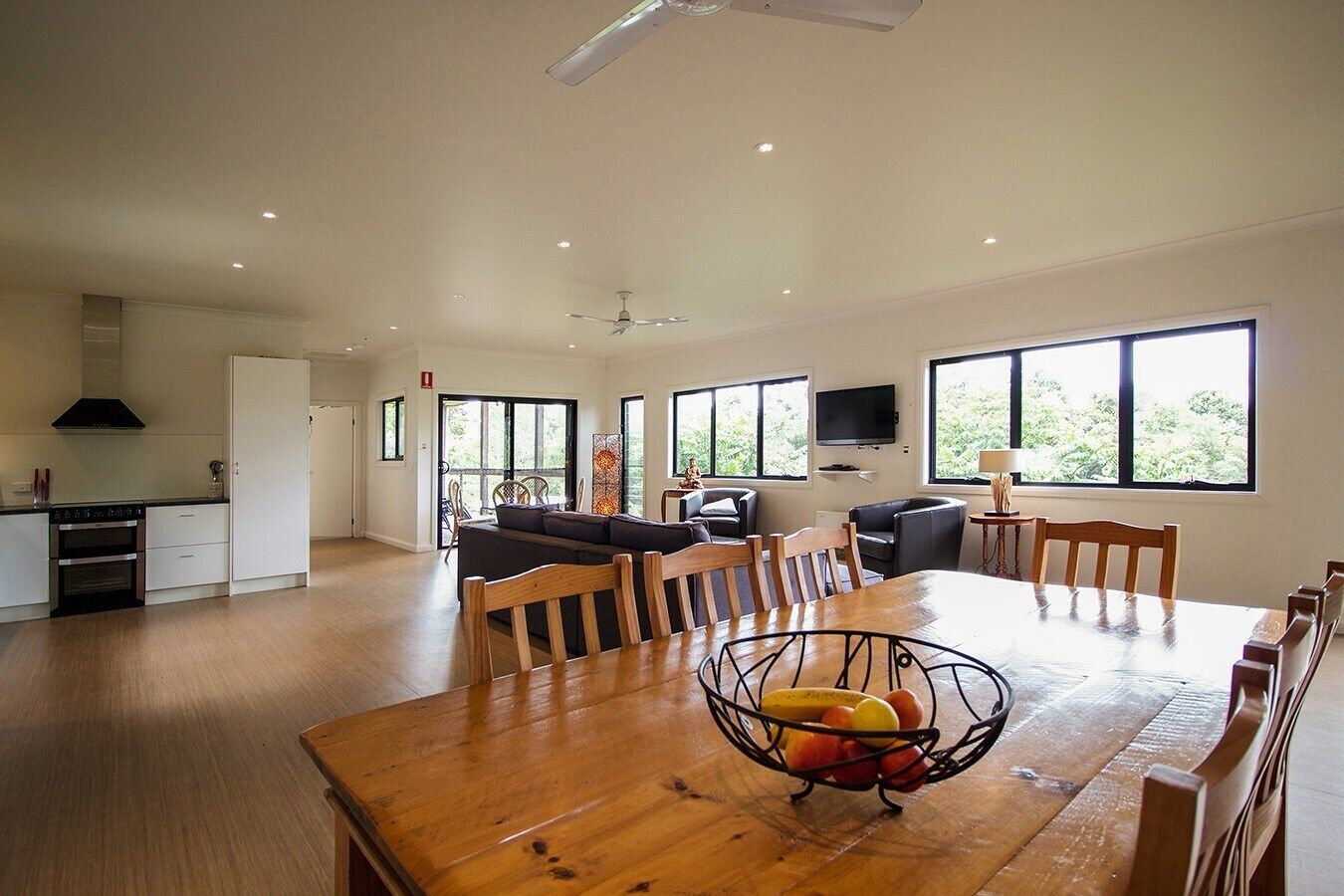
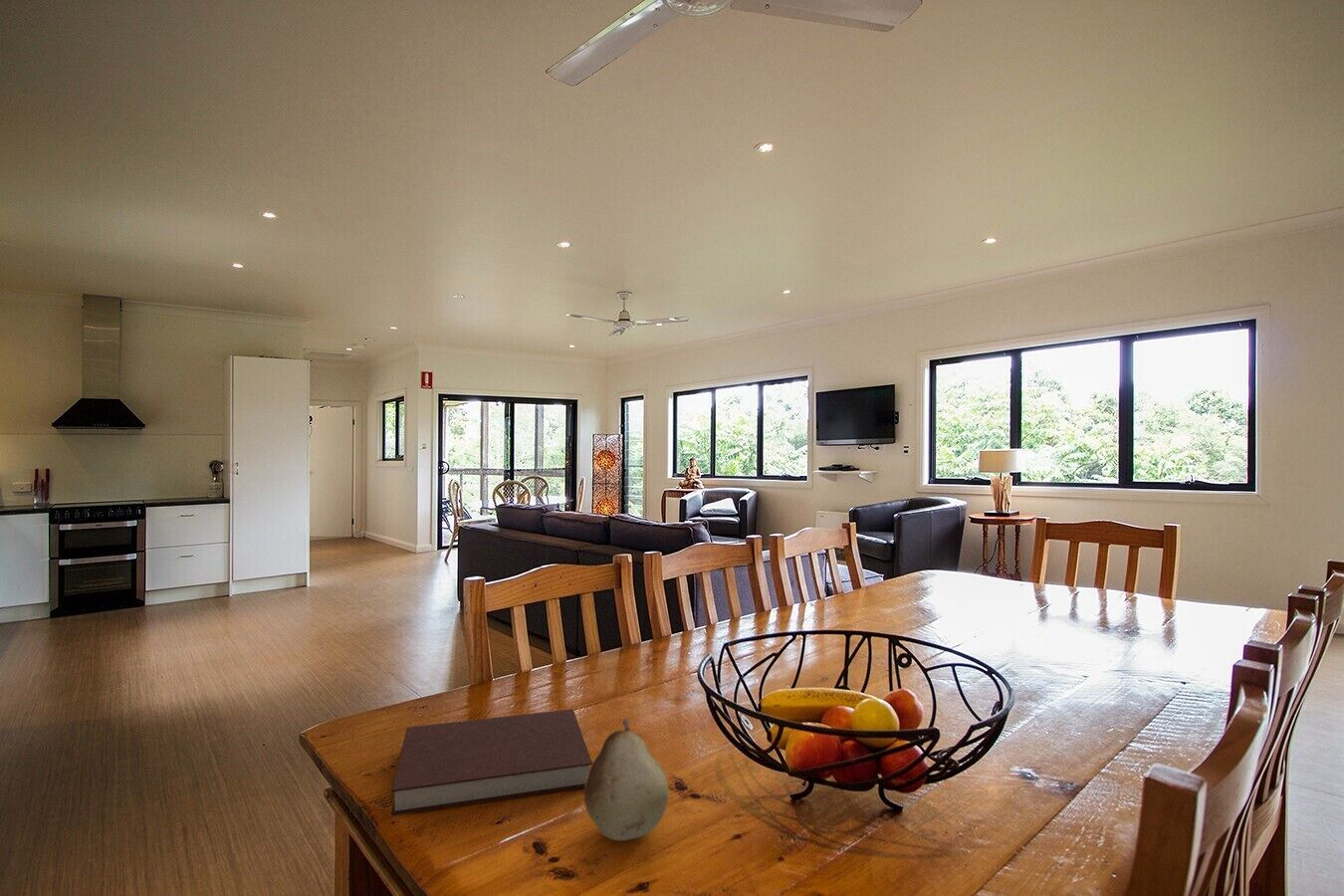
+ notebook [390,708,593,816]
+ fruit [582,719,670,841]
